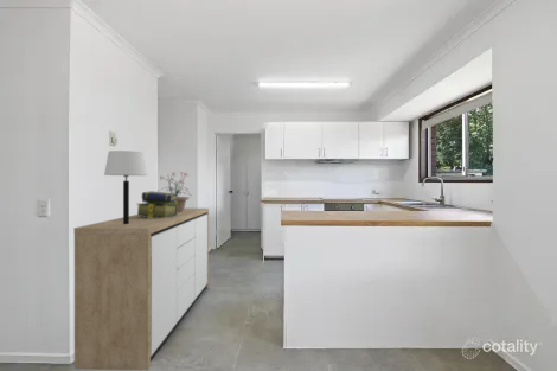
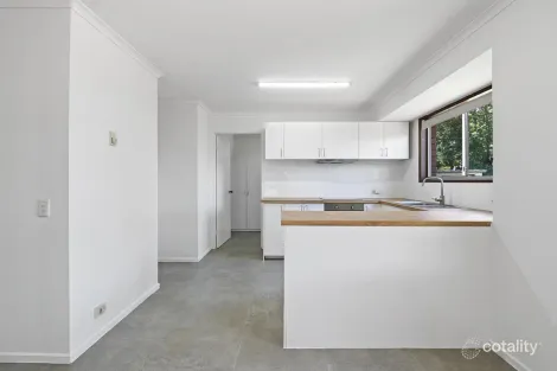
- potted plant [160,171,193,213]
- stack of books [135,190,178,218]
- table lamp [103,149,148,224]
- sideboard [72,207,210,371]
